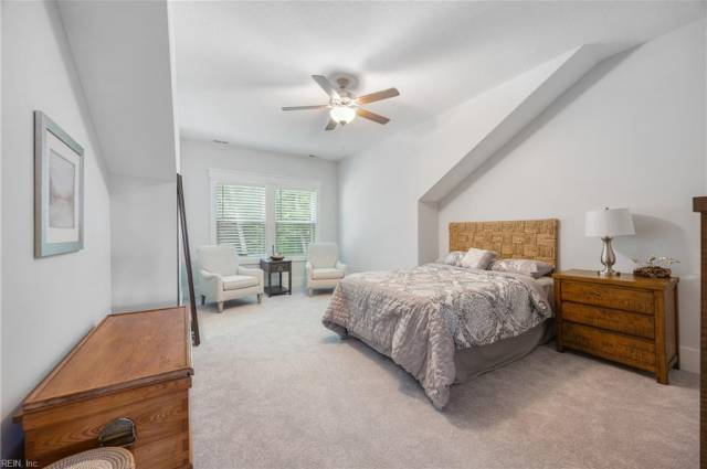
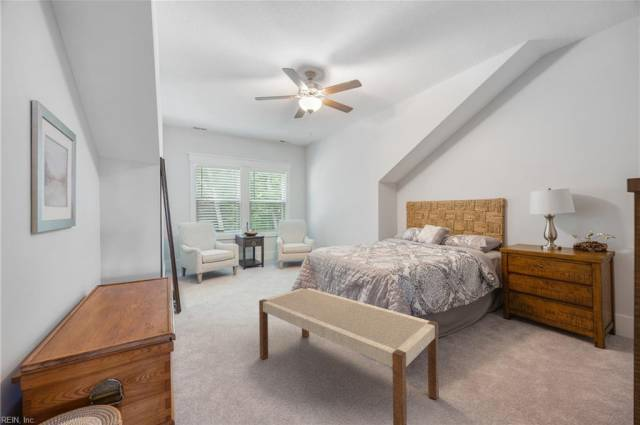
+ bench [258,286,440,425]
